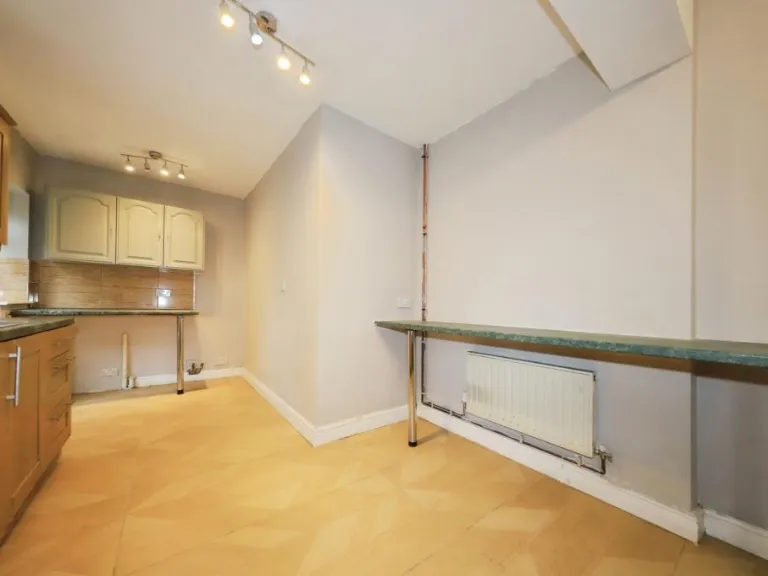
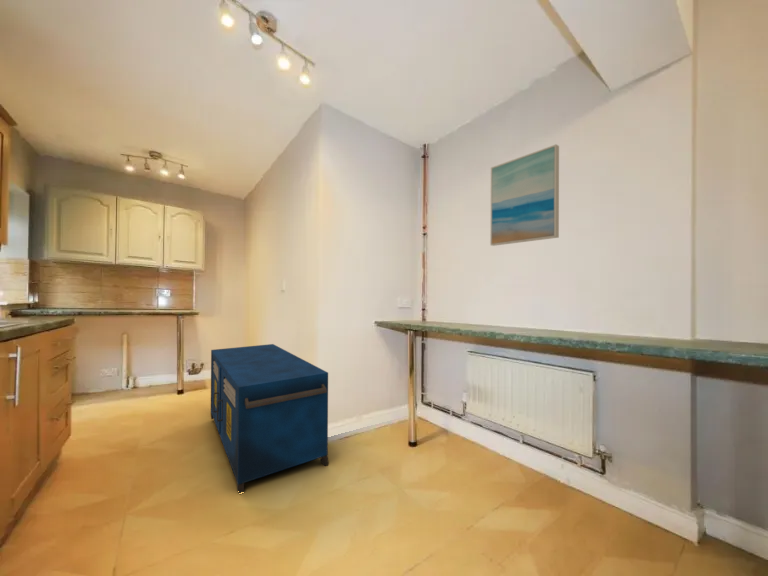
+ storage cabinet [210,343,330,494]
+ wall art [489,143,560,247]
